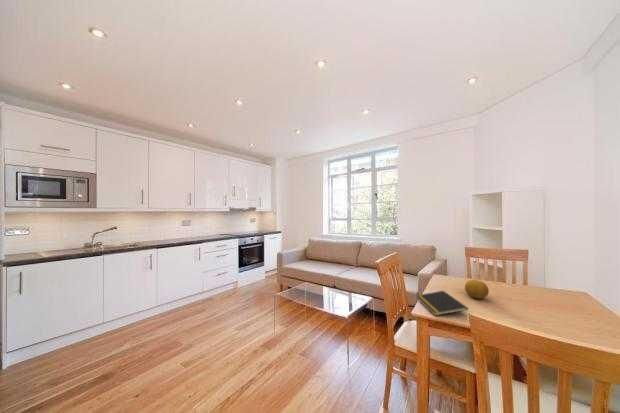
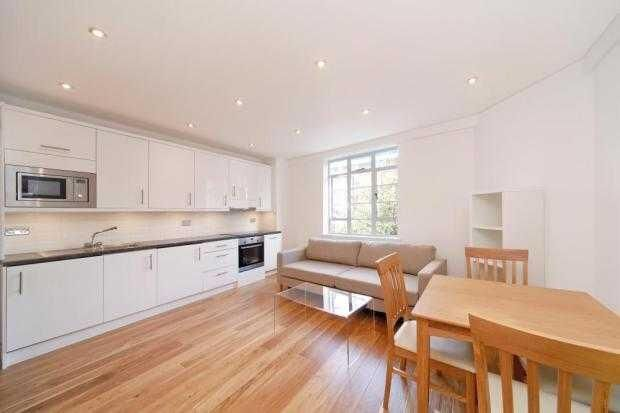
- fruit [464,279,490,299]
- notepad [415,290,469,317]
